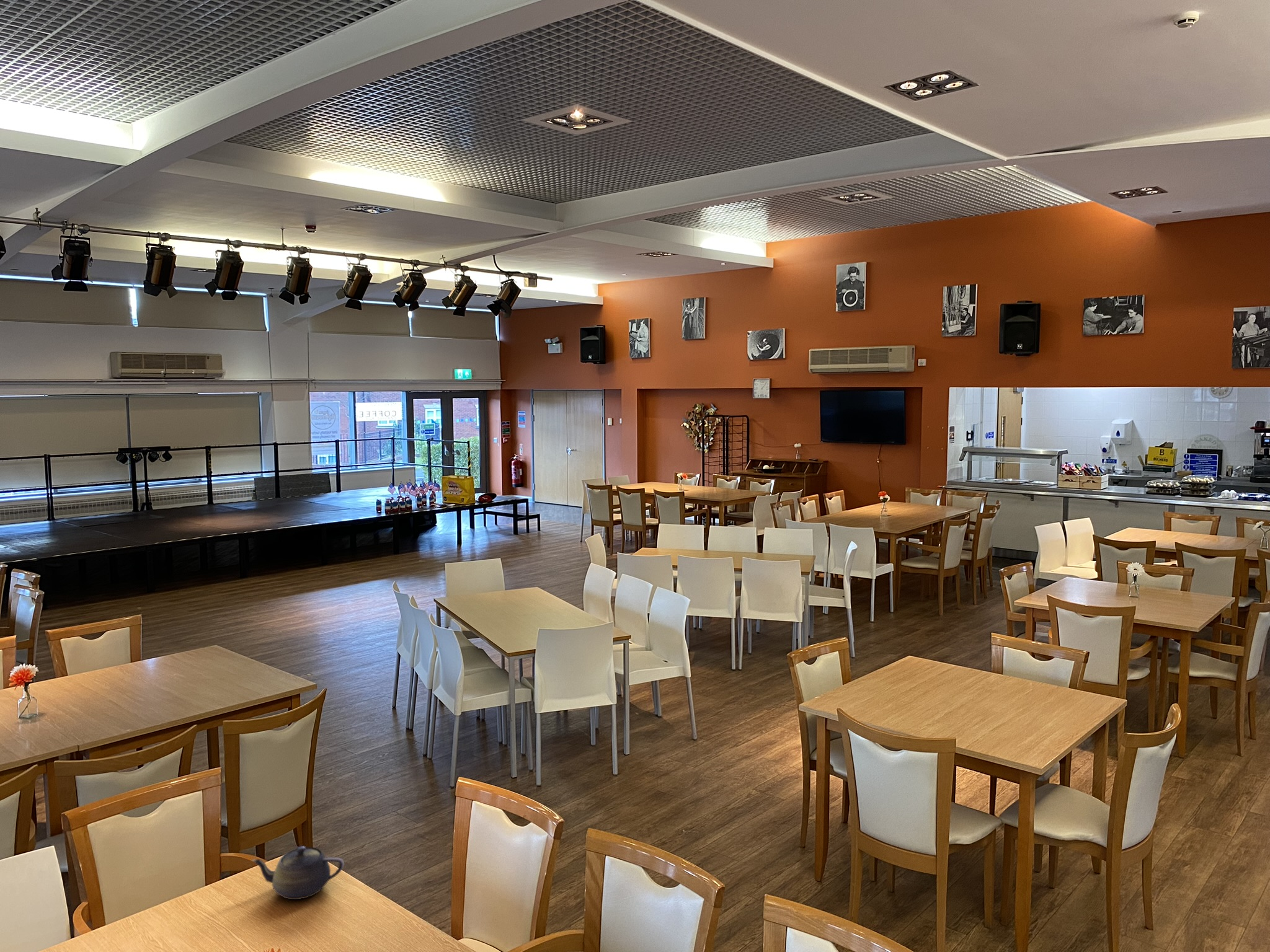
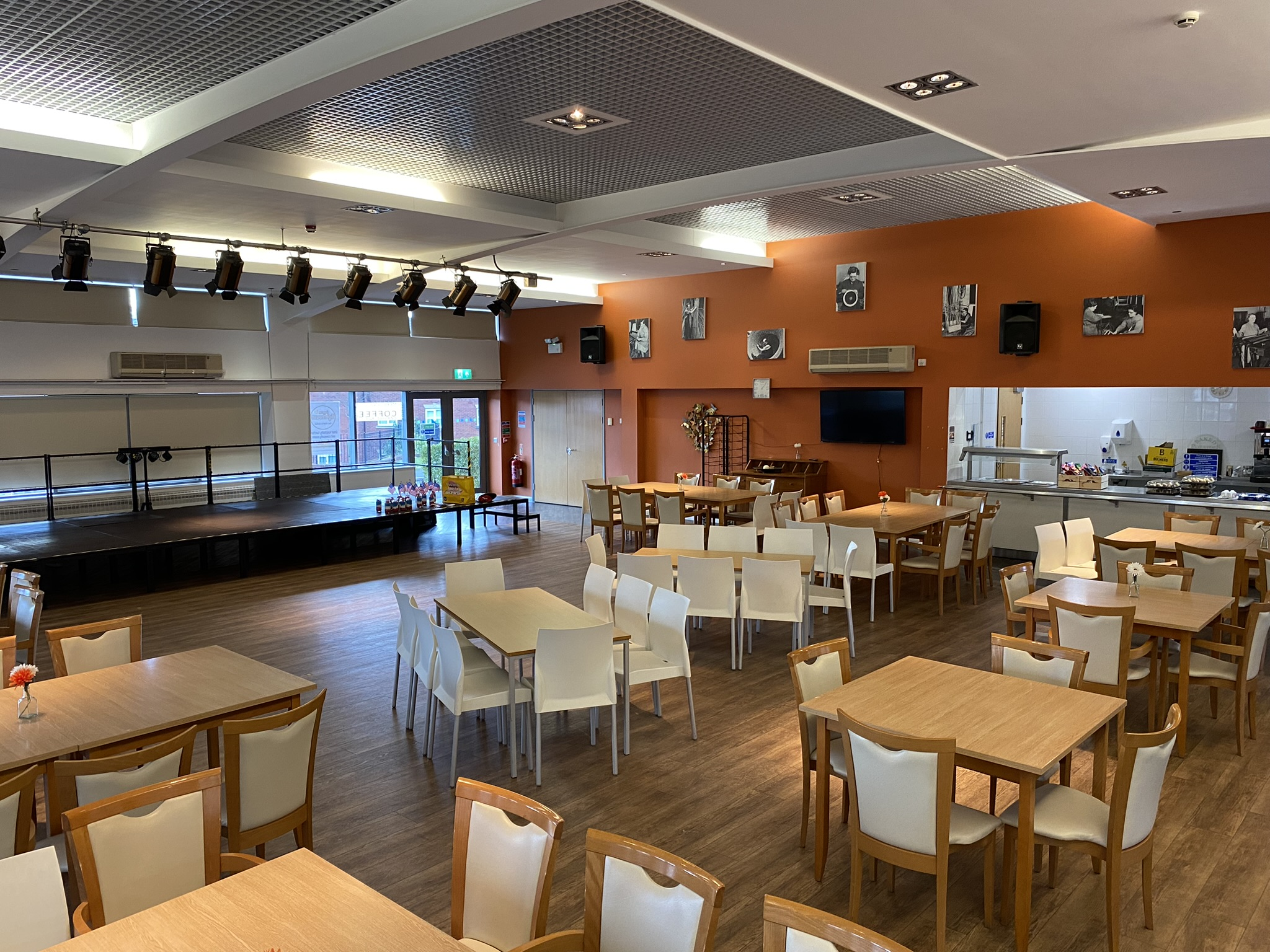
- teapot [251,846,345,900]
